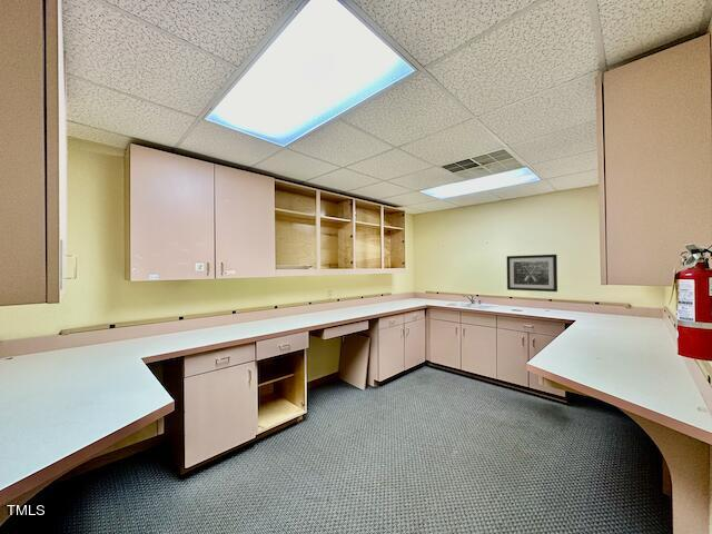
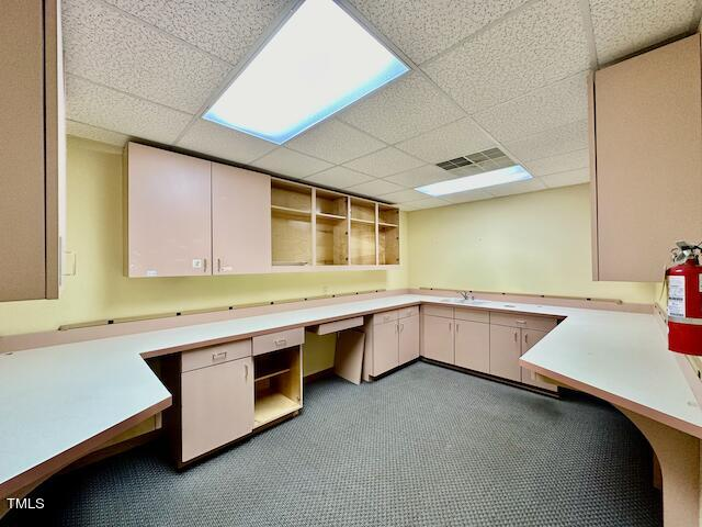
- wall art [506,254,558,293]
